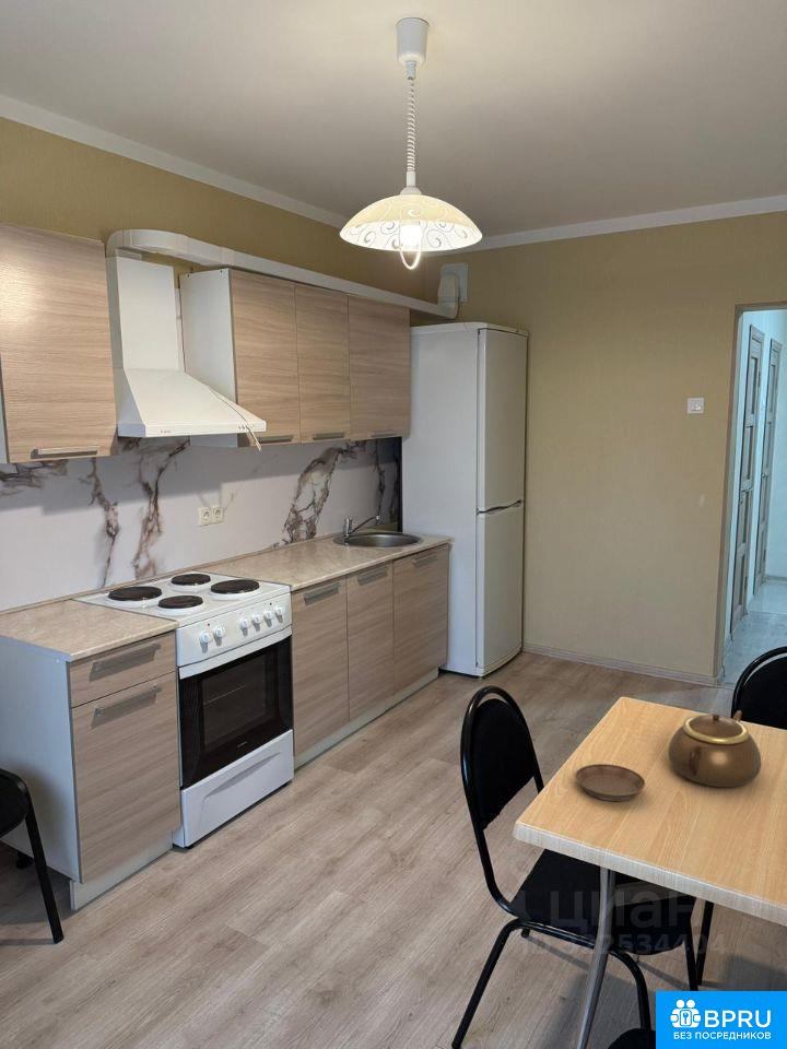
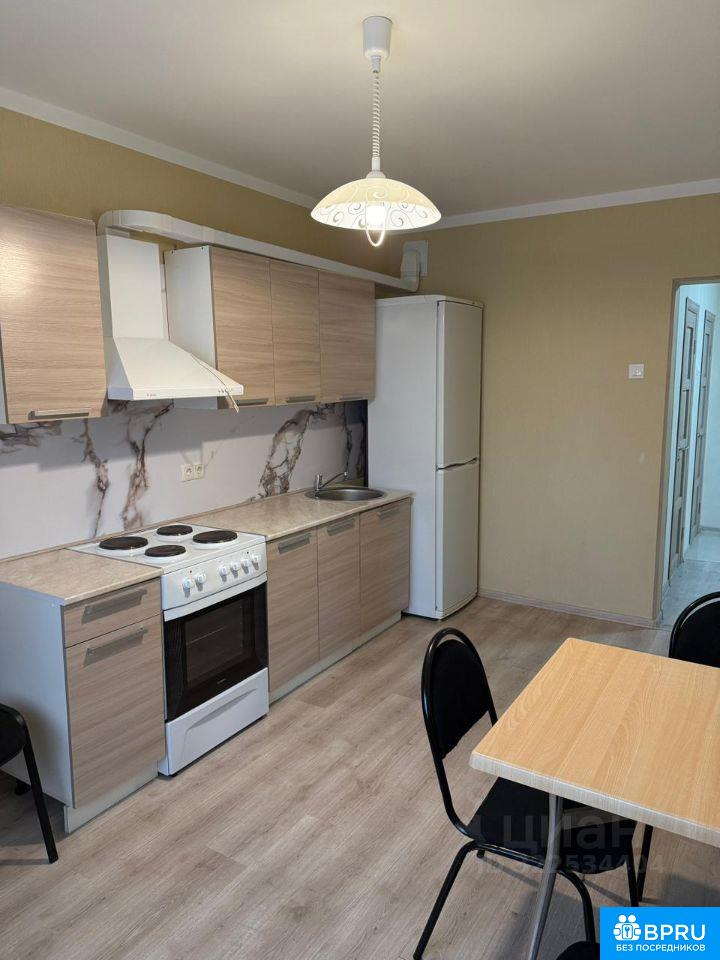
- saucer [574,763,646,802]
- teapot [667,709,762,788]
